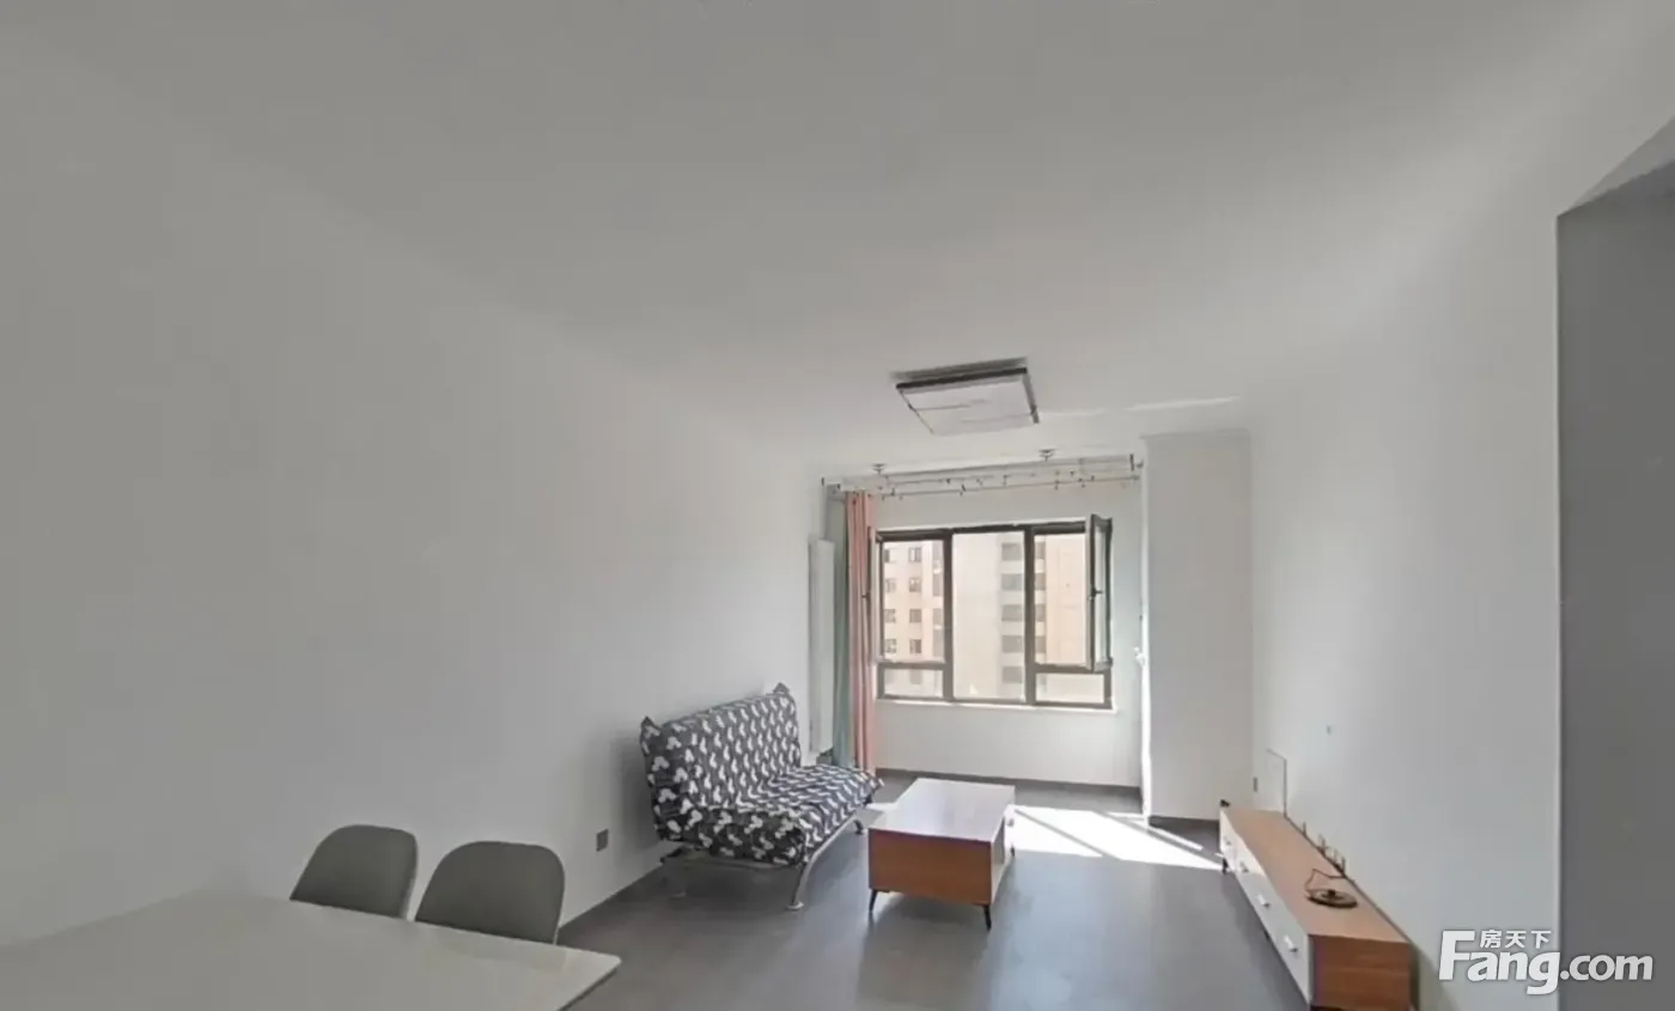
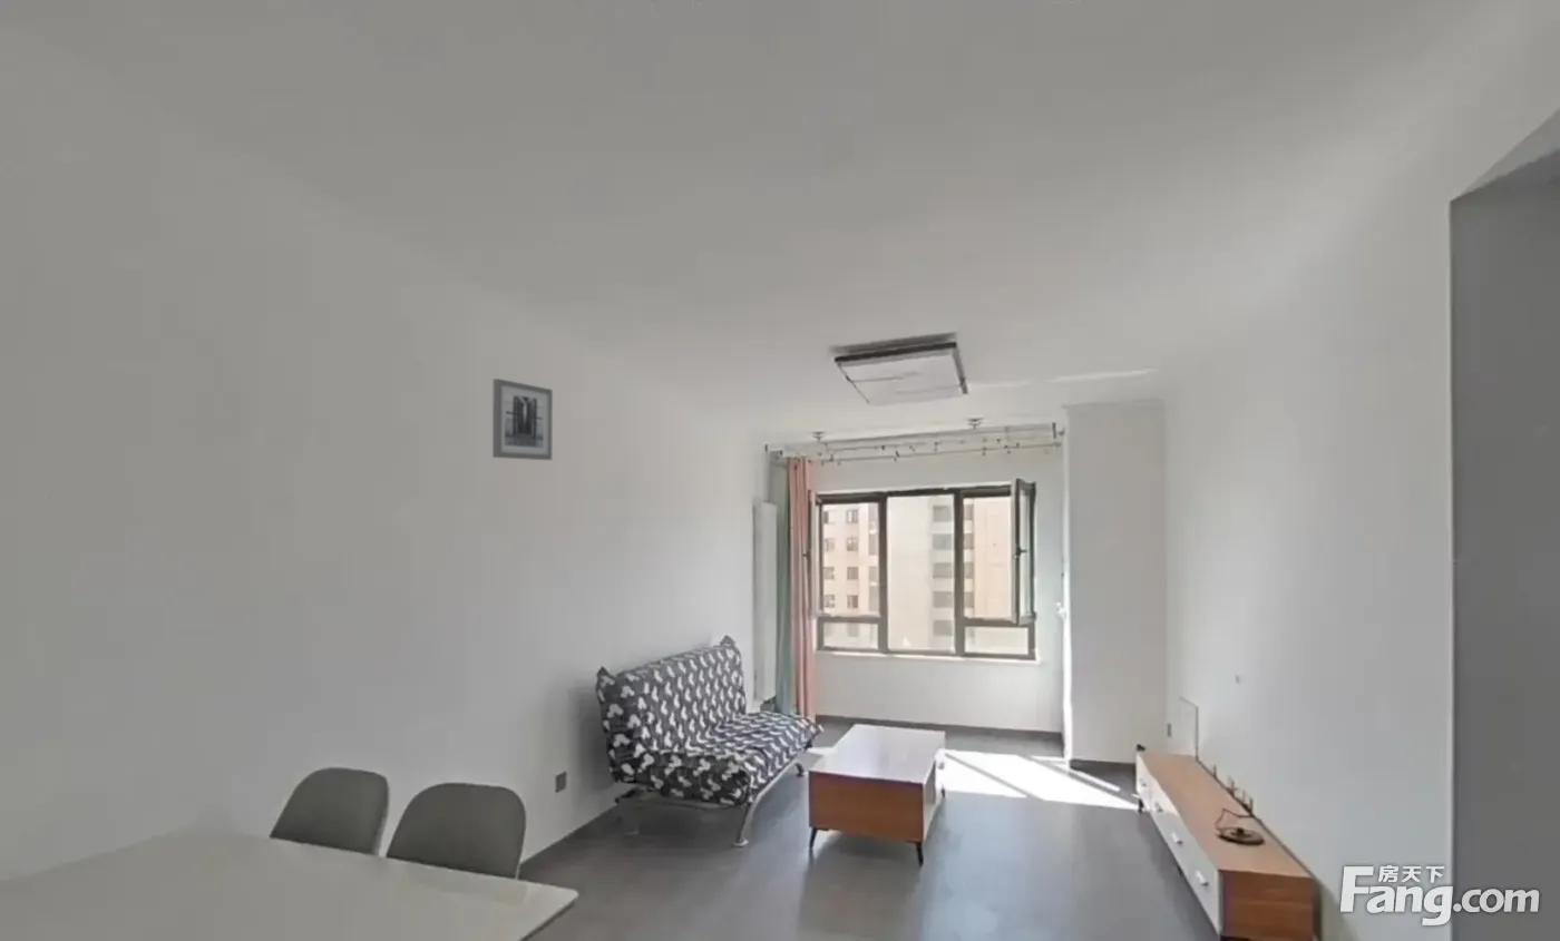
+ wall art [491,378,554,461]
